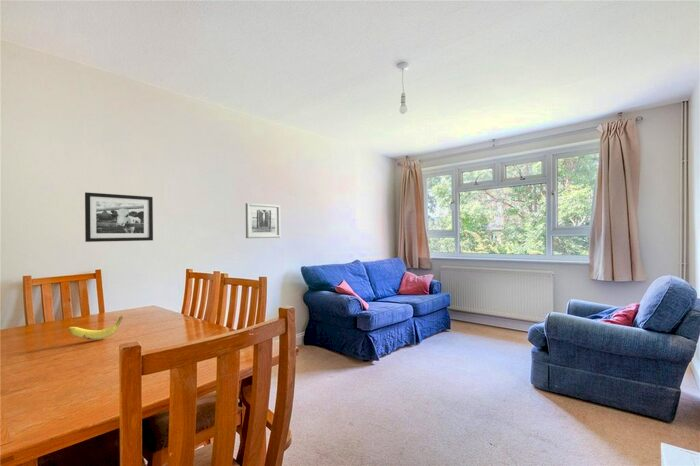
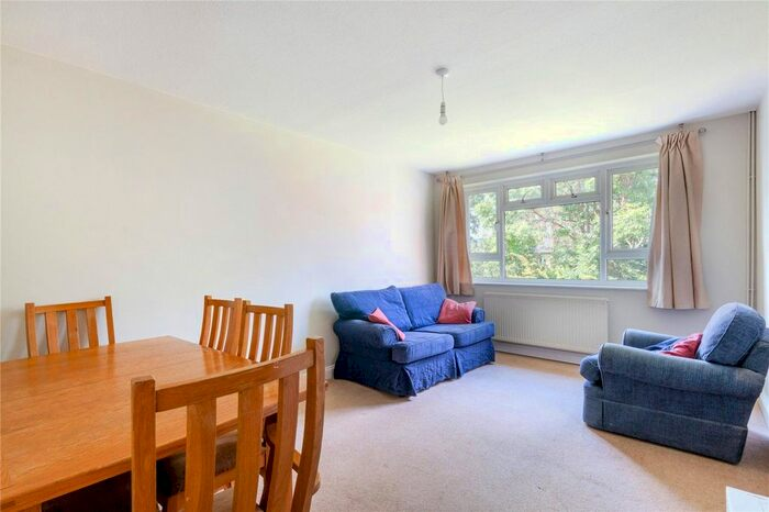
- picture frame [84,191,154,243]
- banana [66,315,124,341]
- wall art [245,202,281,239]
